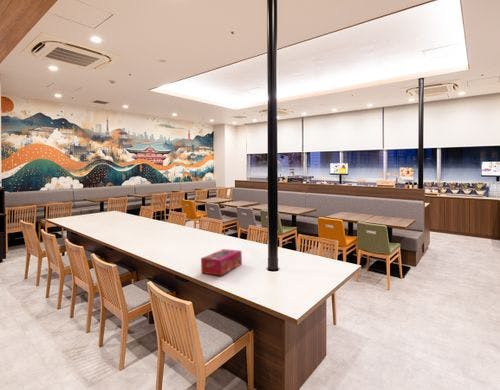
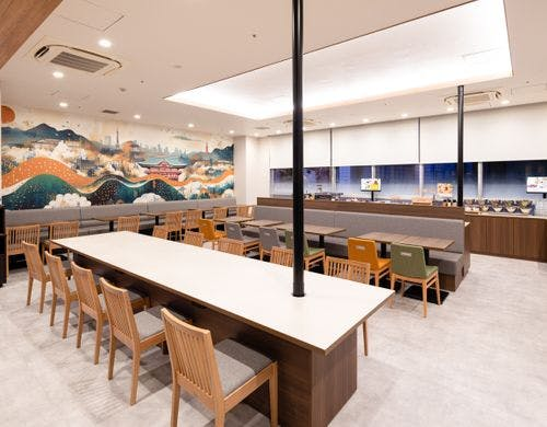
- tissue box [200,248,243,277]
